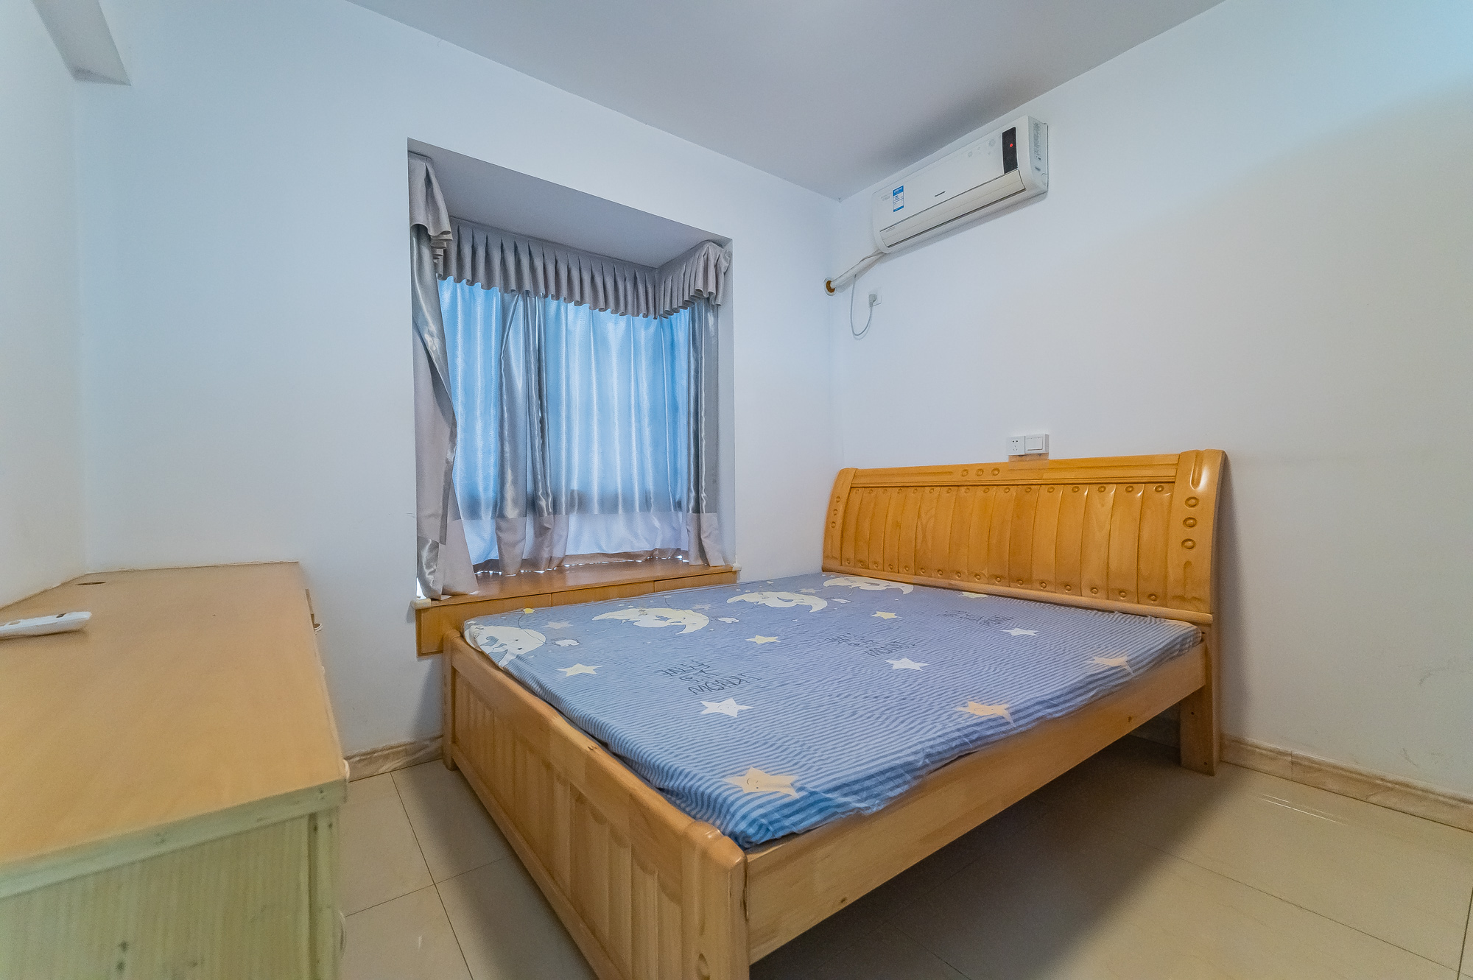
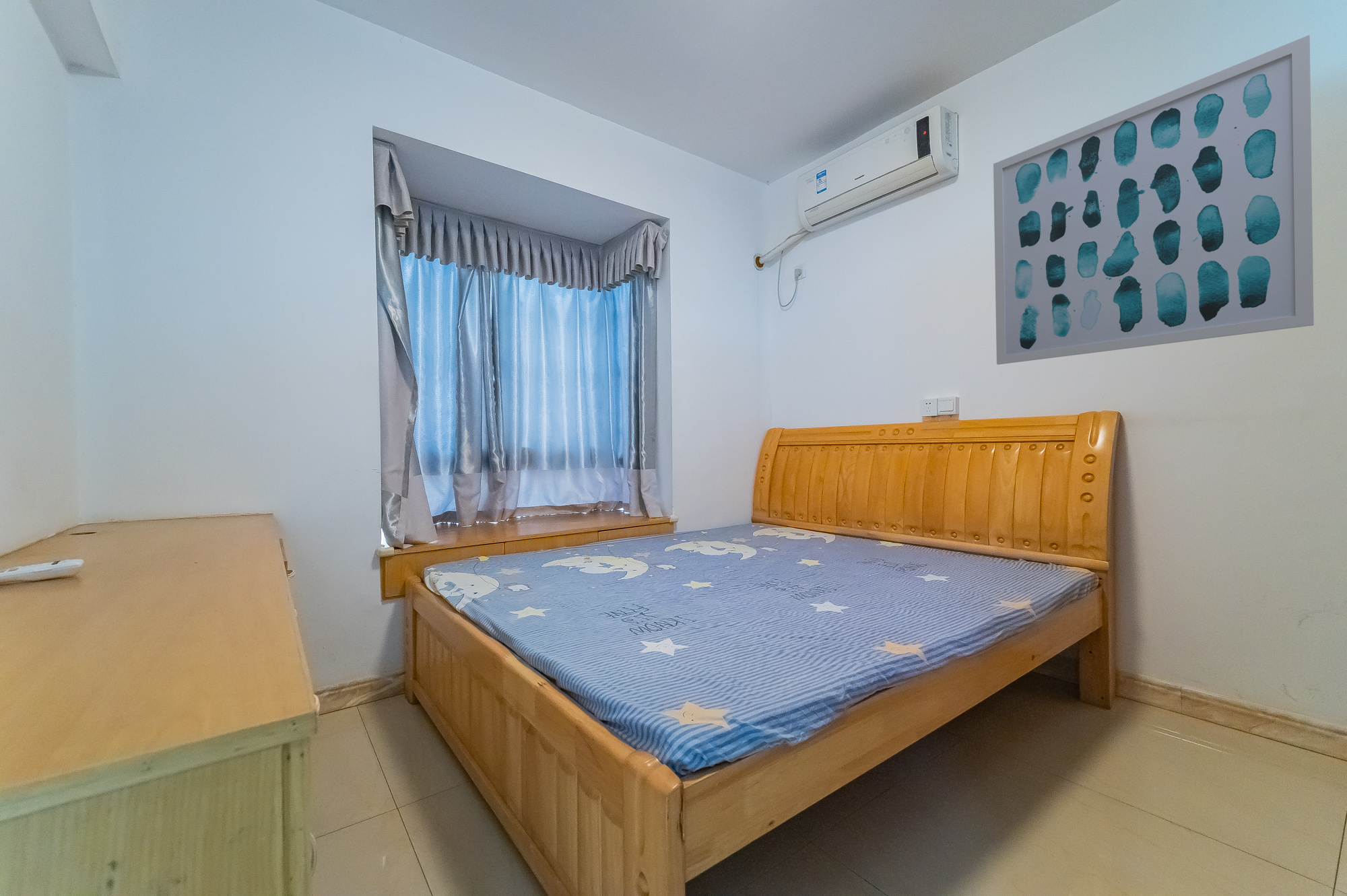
+ wall art [993,34,1315,366]
